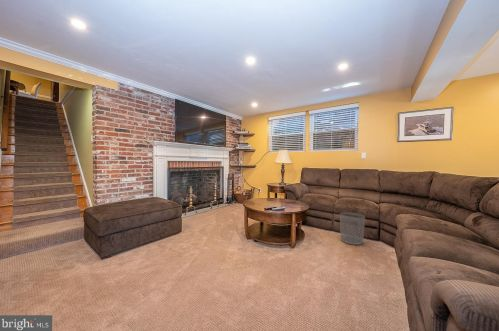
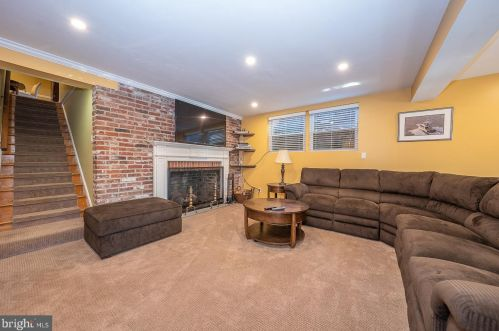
- waste bin [339,211,366,246]
